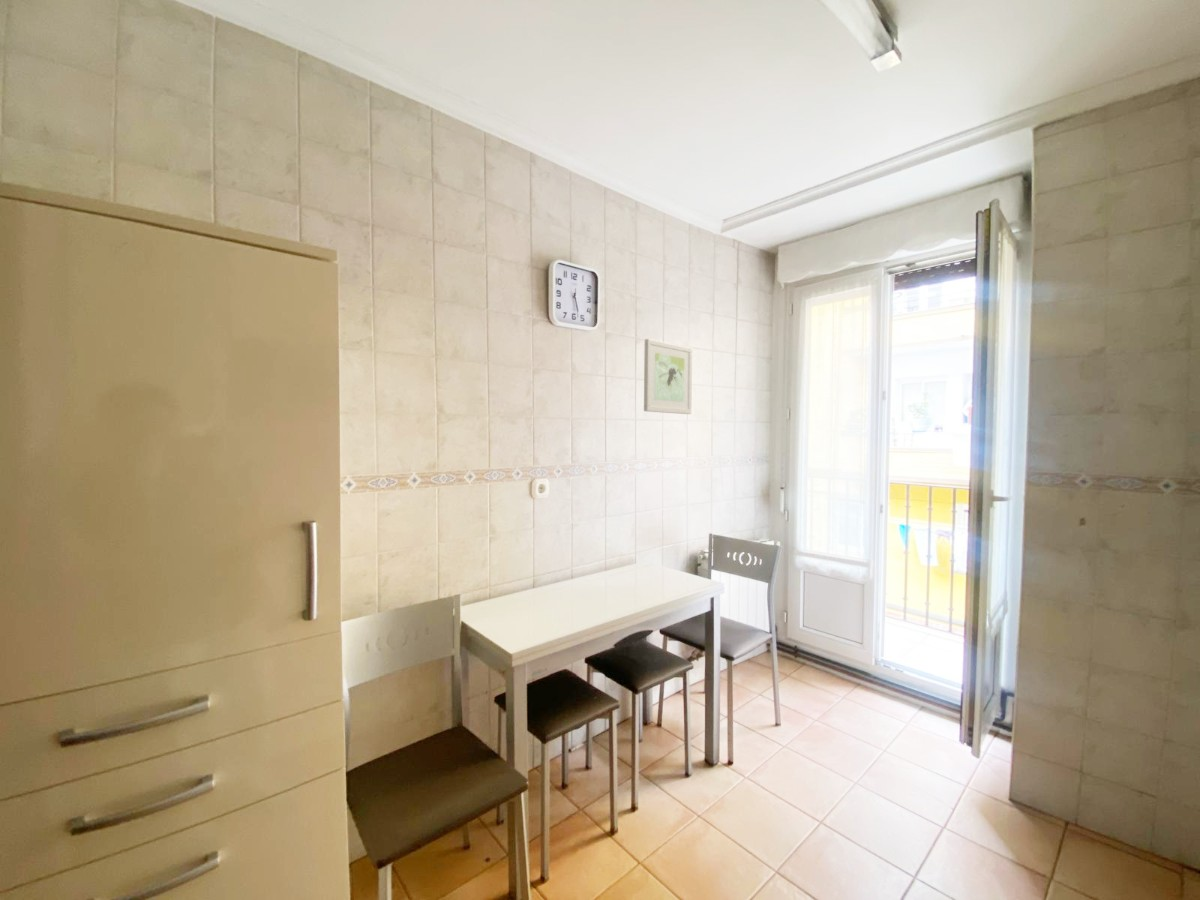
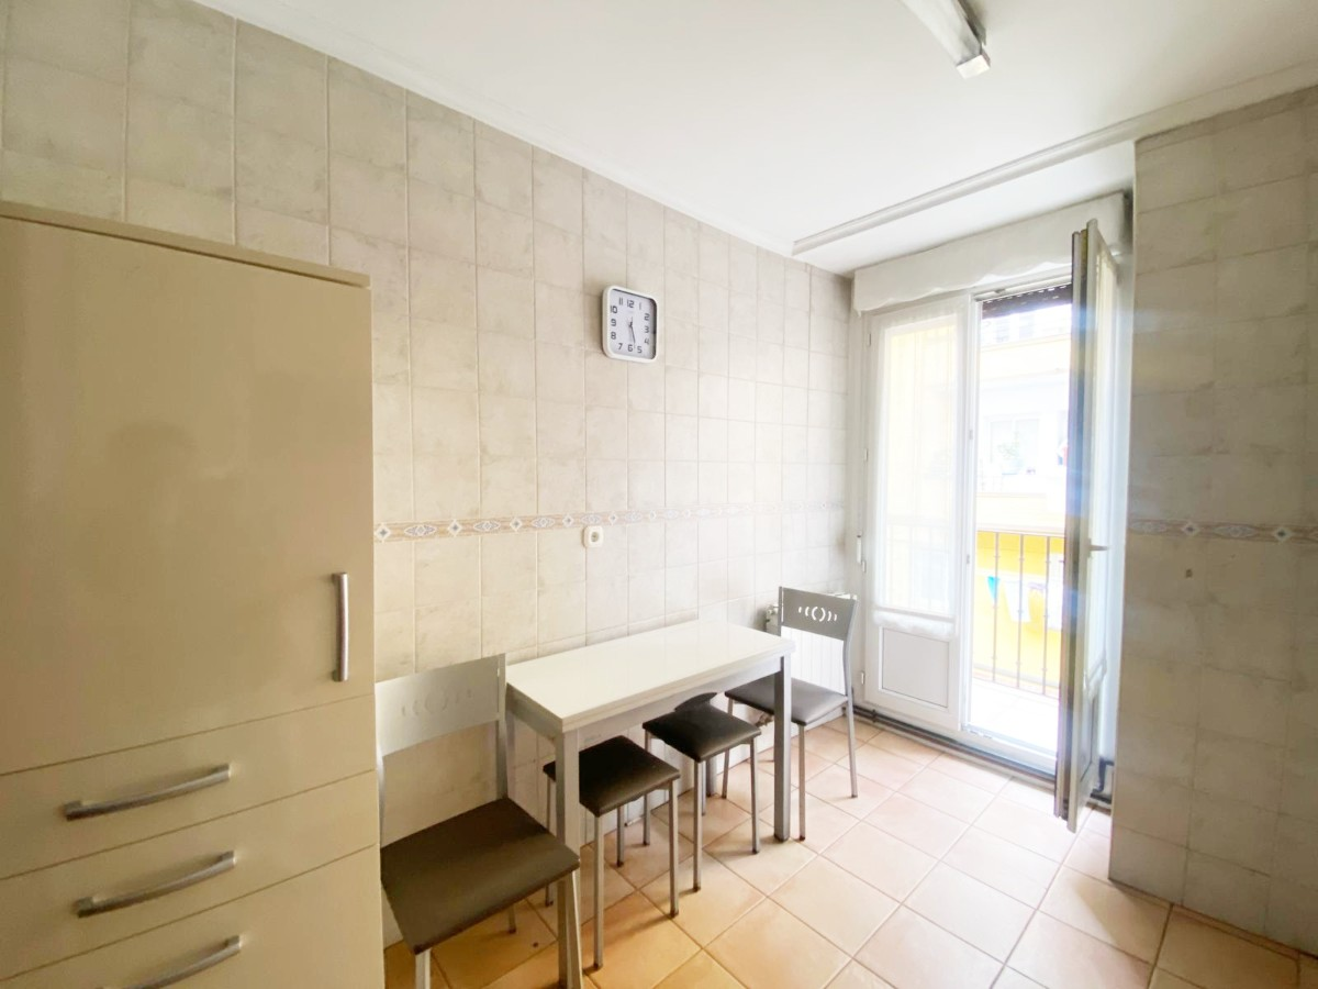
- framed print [643,338,693,415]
